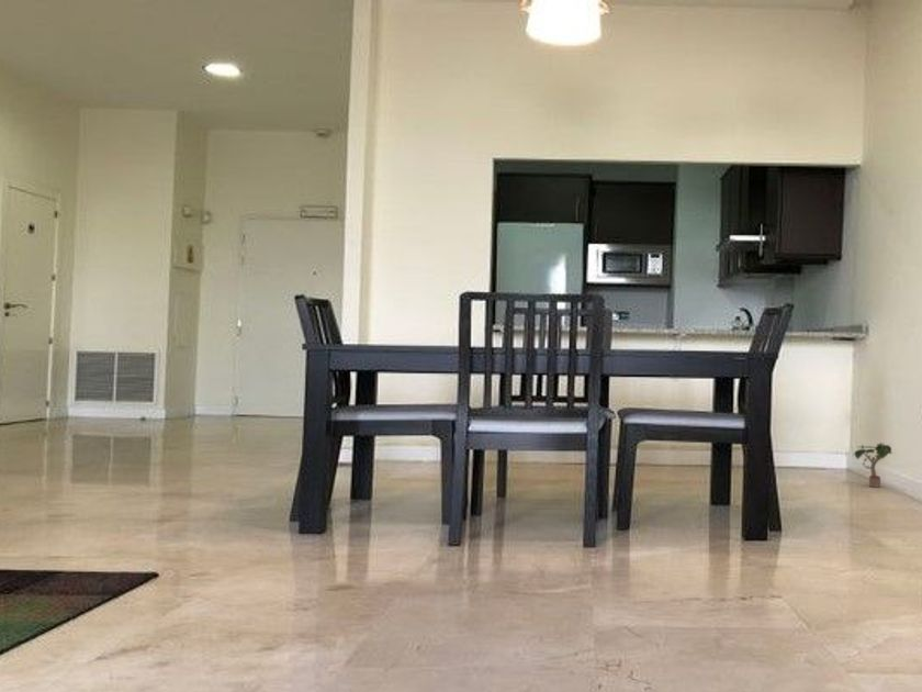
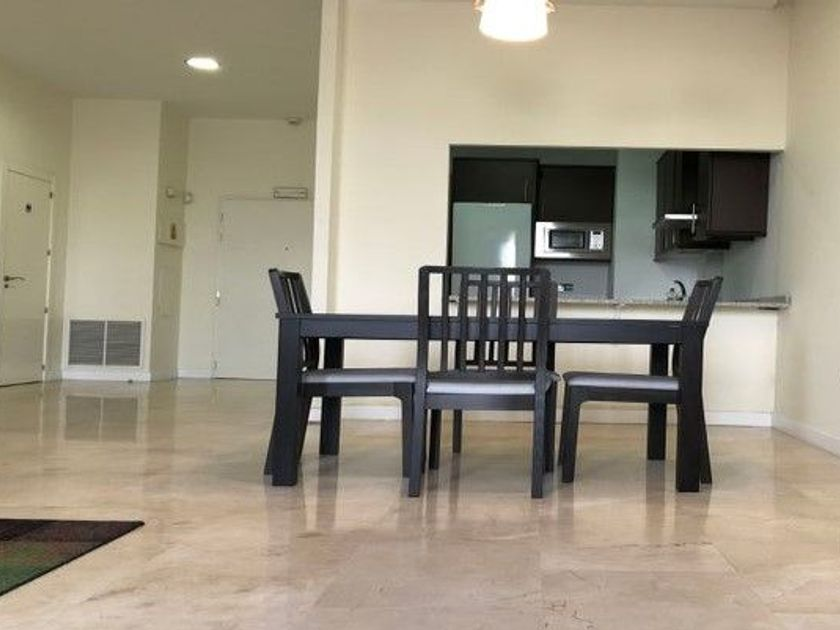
- potted plant [848,442,897,489]
